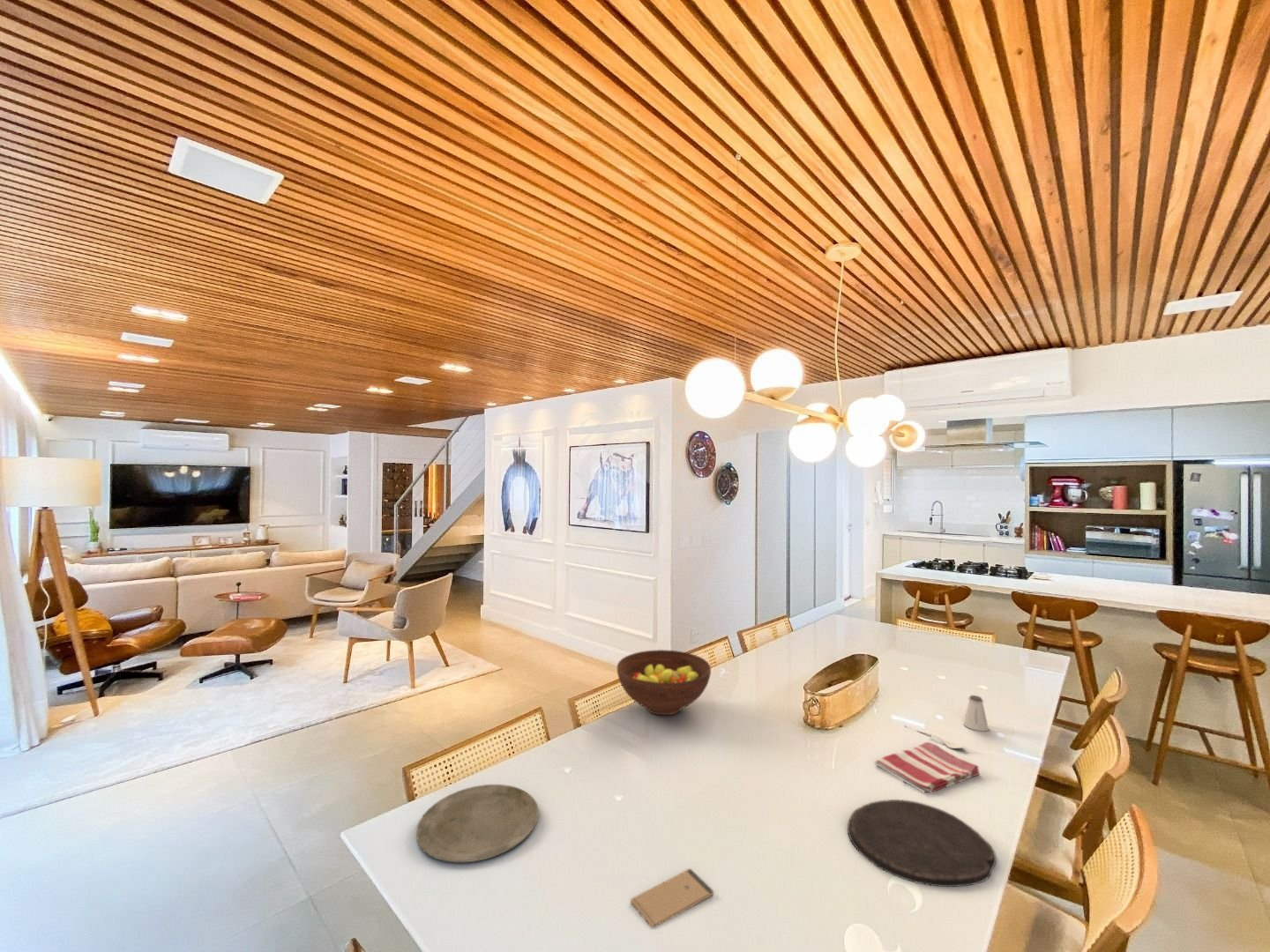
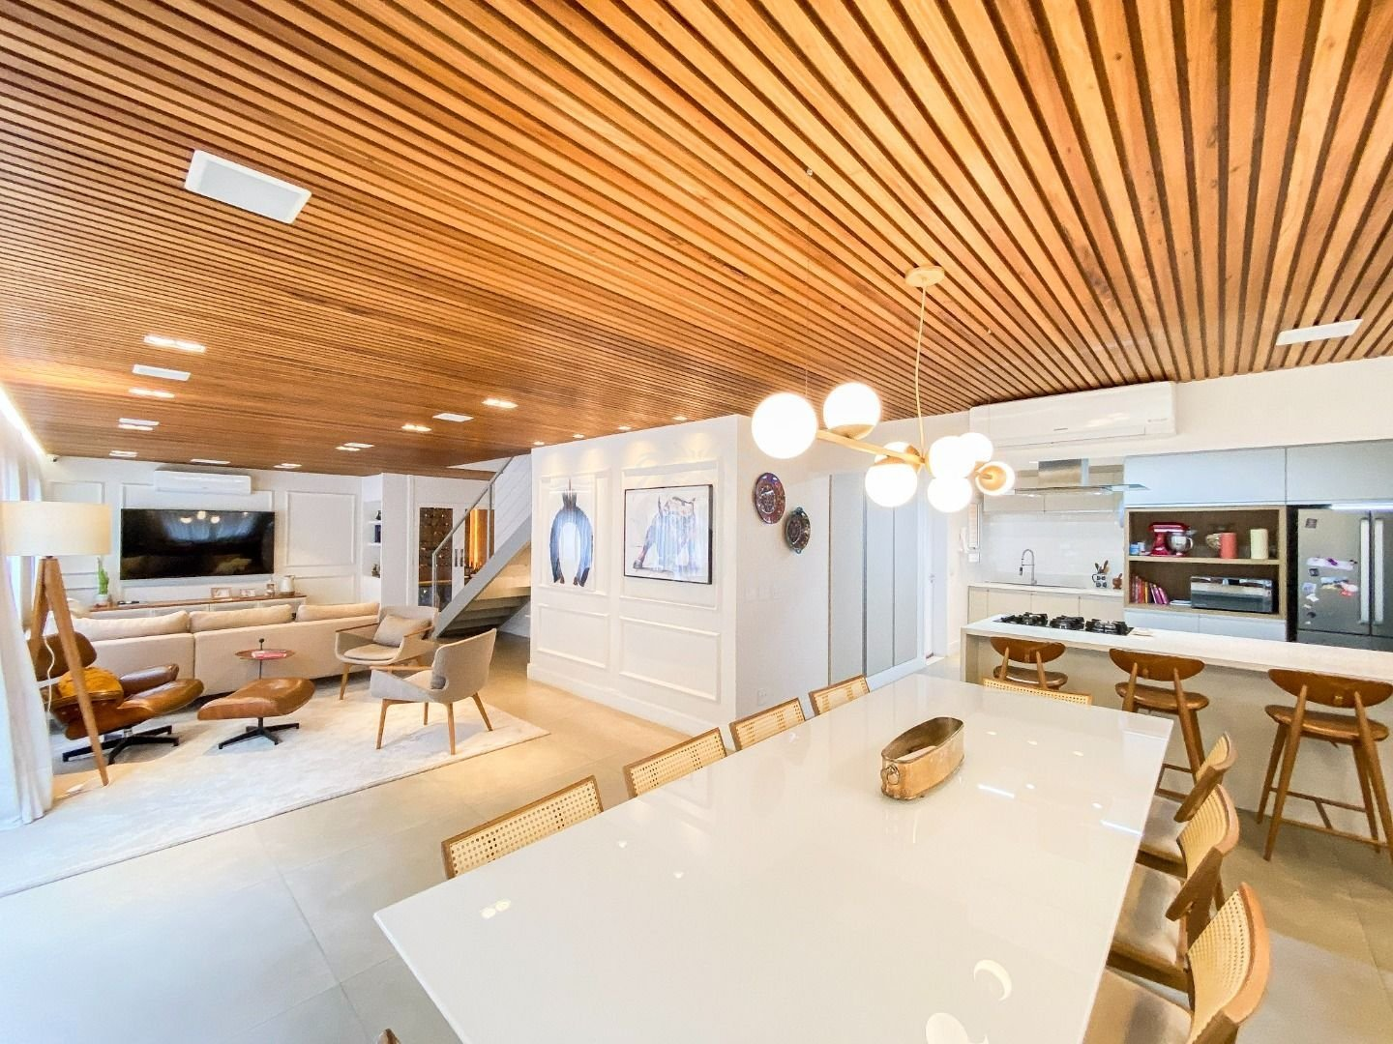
- fruit bowl [616,649,712,716]
- dish towel [874,741,981,793]
- spoon [904,724,967,749]
- saltshaker [962,695,990,733]
- plate [847,799,997,888]
- smartphone [630,868,714,928]
- plate [415,784,540,863]
